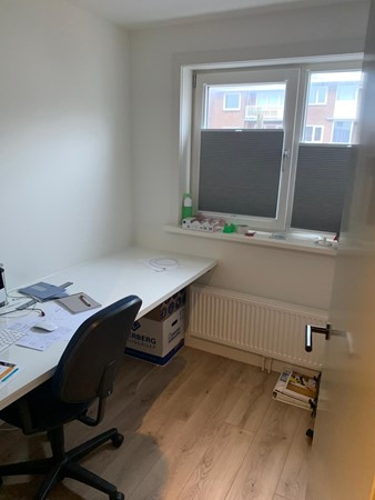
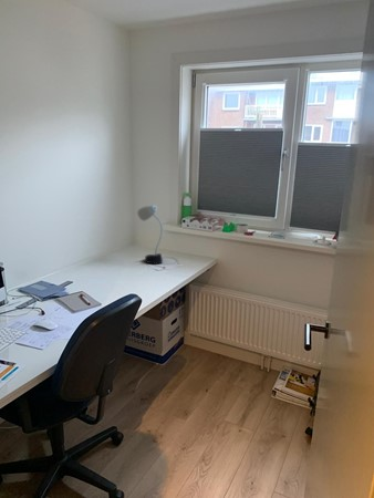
+ desk lamp [136,204,164,264]
